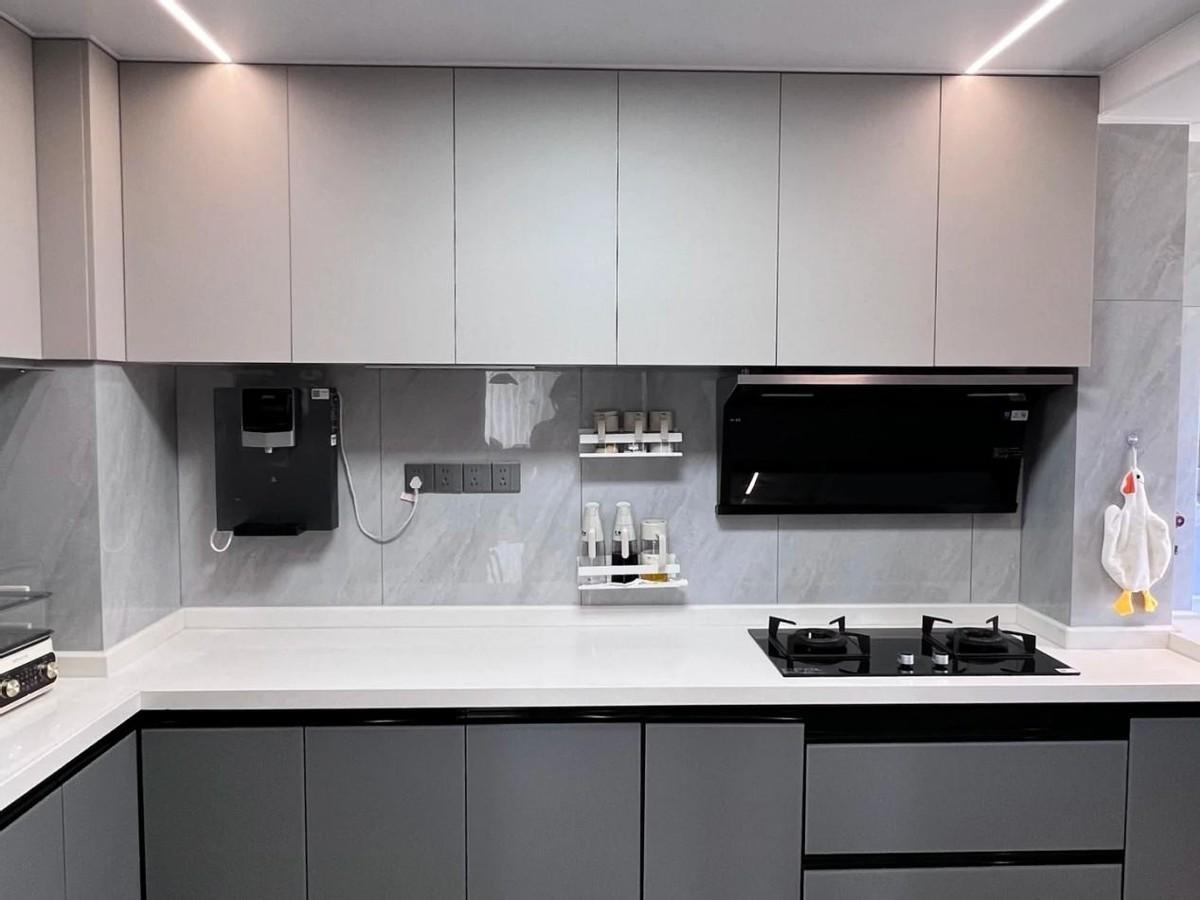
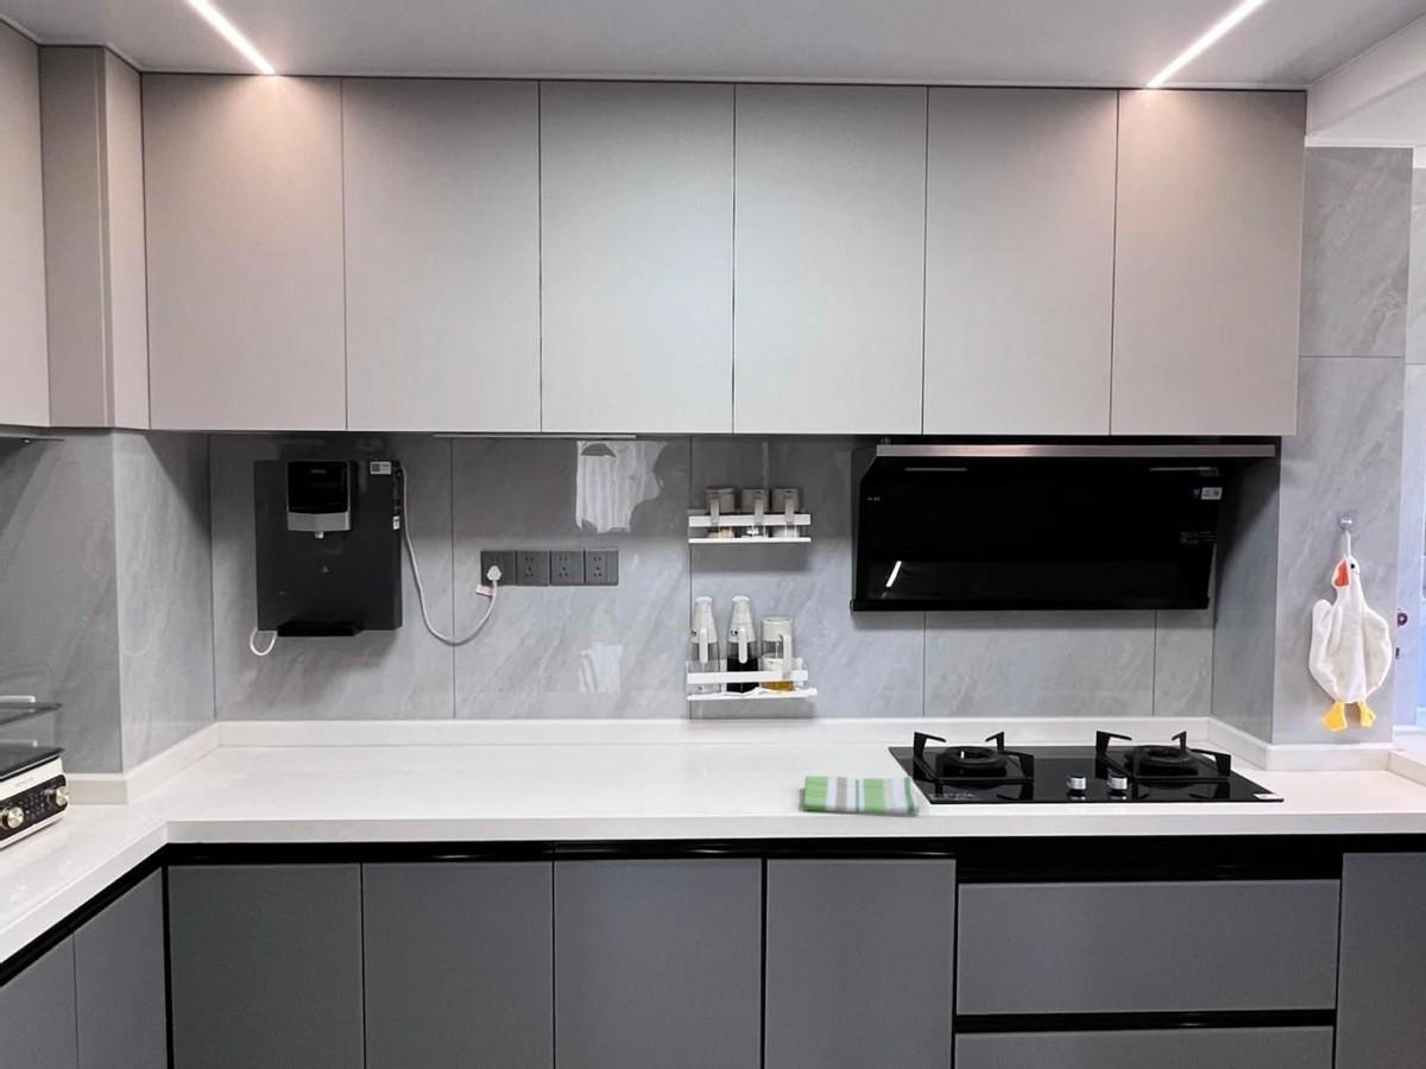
+ dish towel [802,774,921,816]
